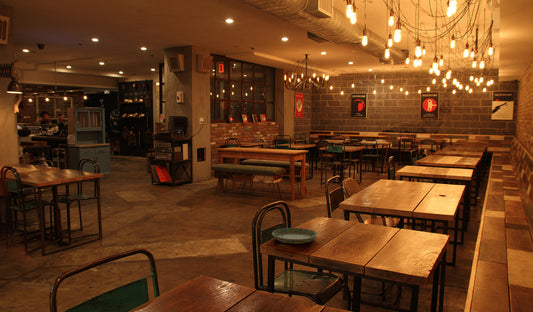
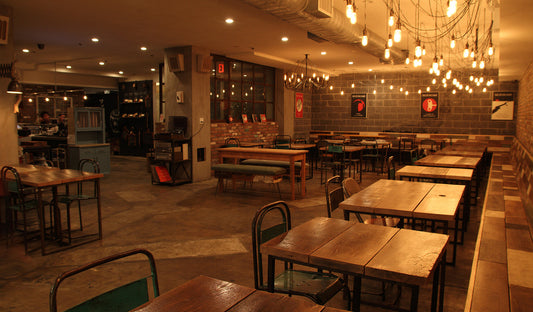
- saucer [271,227,318,245]
